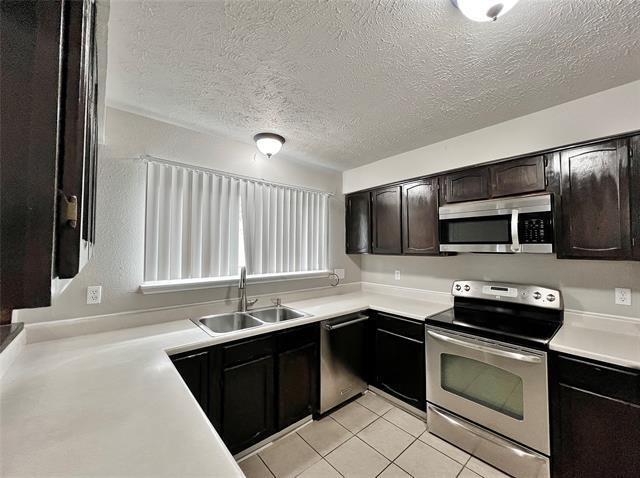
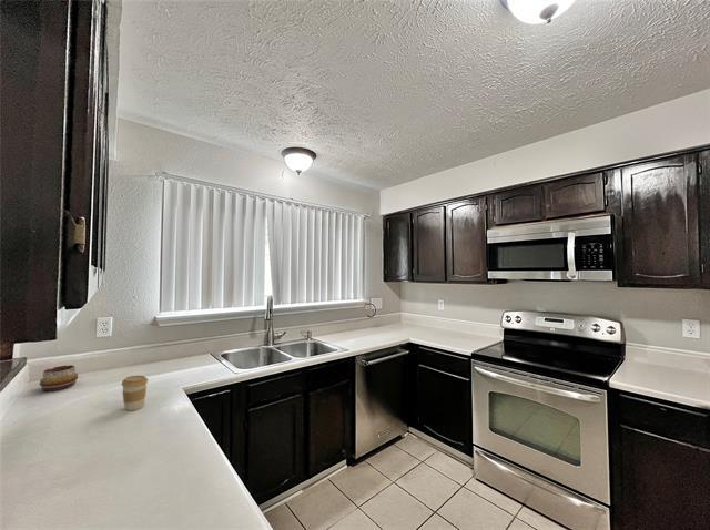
+ coffee cup [121,375,149,411]
+ decorative bowl [39,364,79,391]
